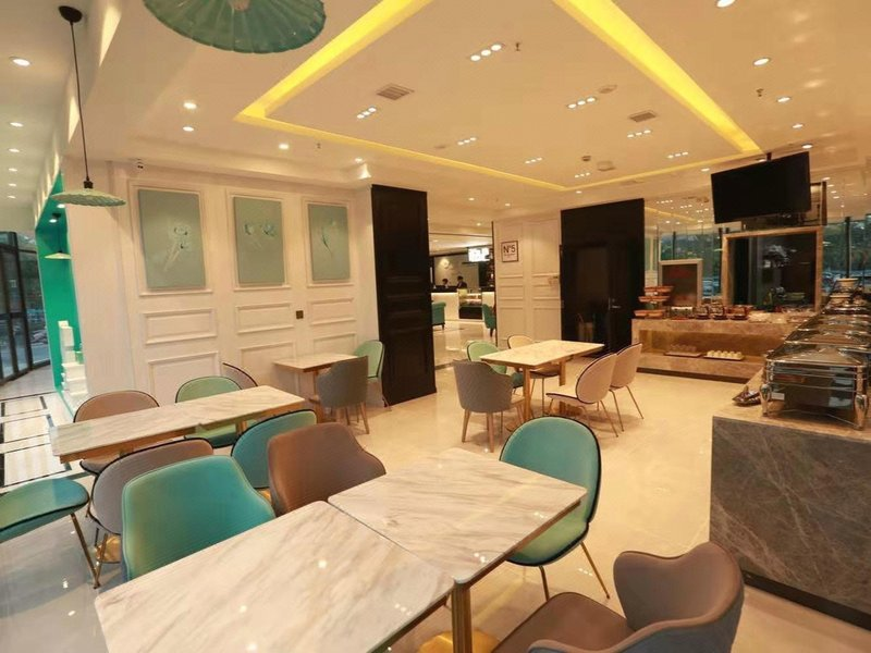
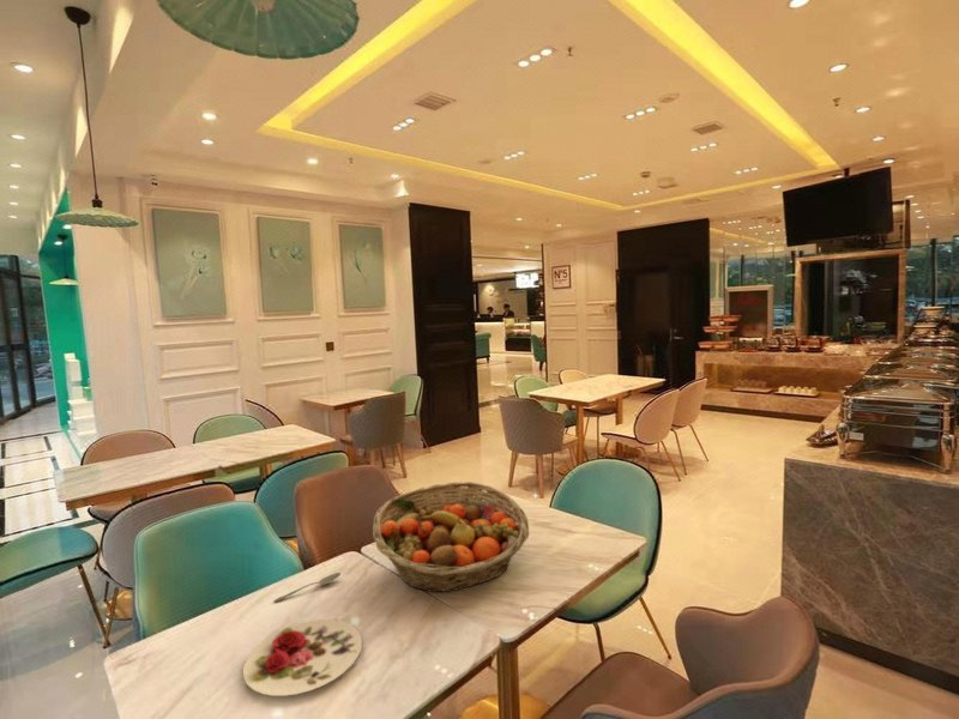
+ plate [242,618,363,697]
+ fruit basket [372,481,530,593]
+ spoon [272,572,342,603]
